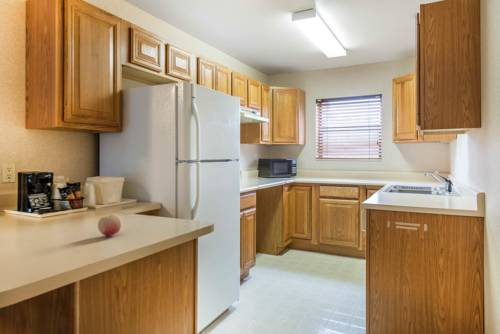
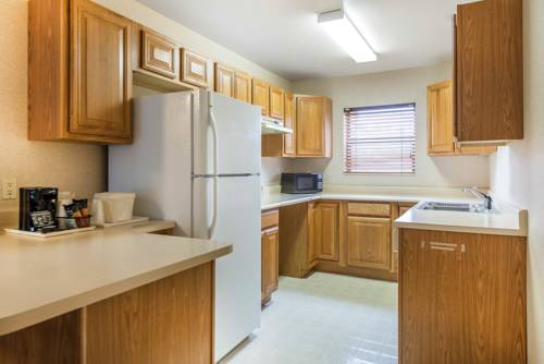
- fruit [97,214,122,237]
